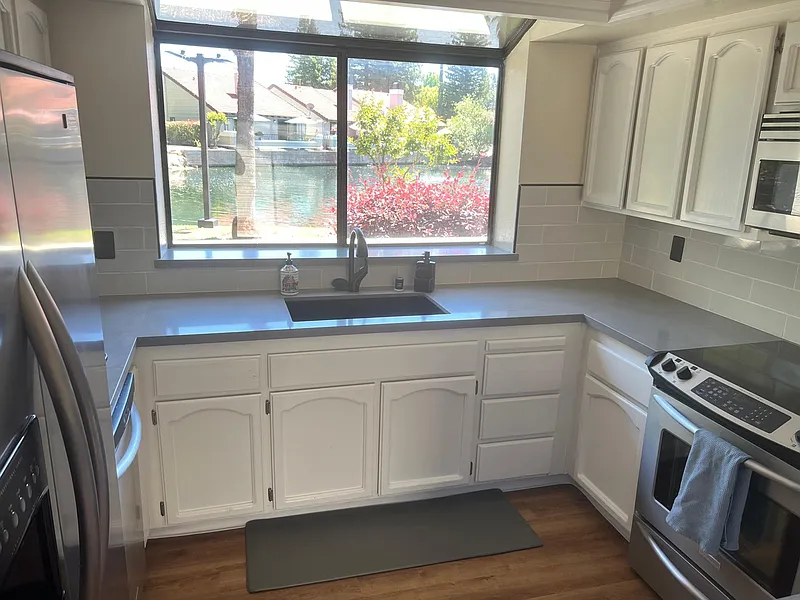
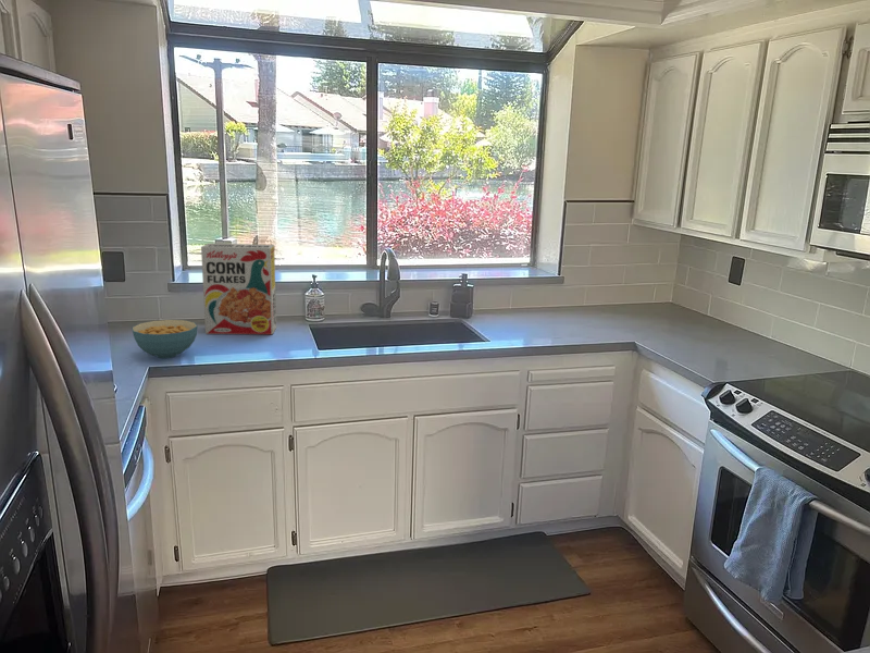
+ cereal box [200,243,277,335]
+ cereal bowl [130,319,199,359]
